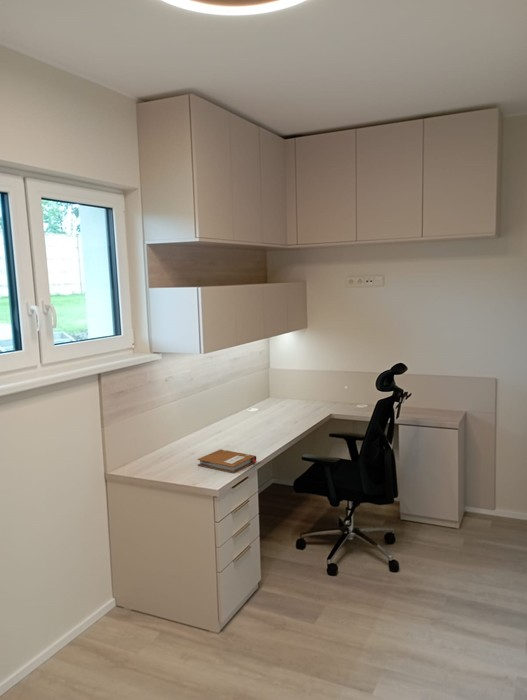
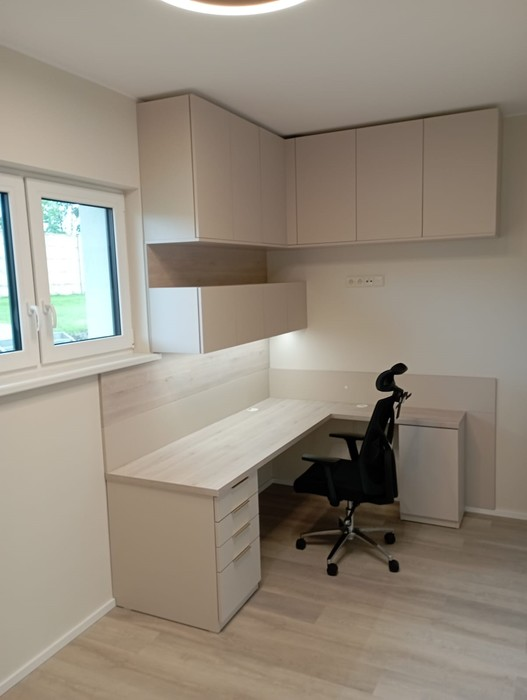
- notebook [197,448,257,474]
